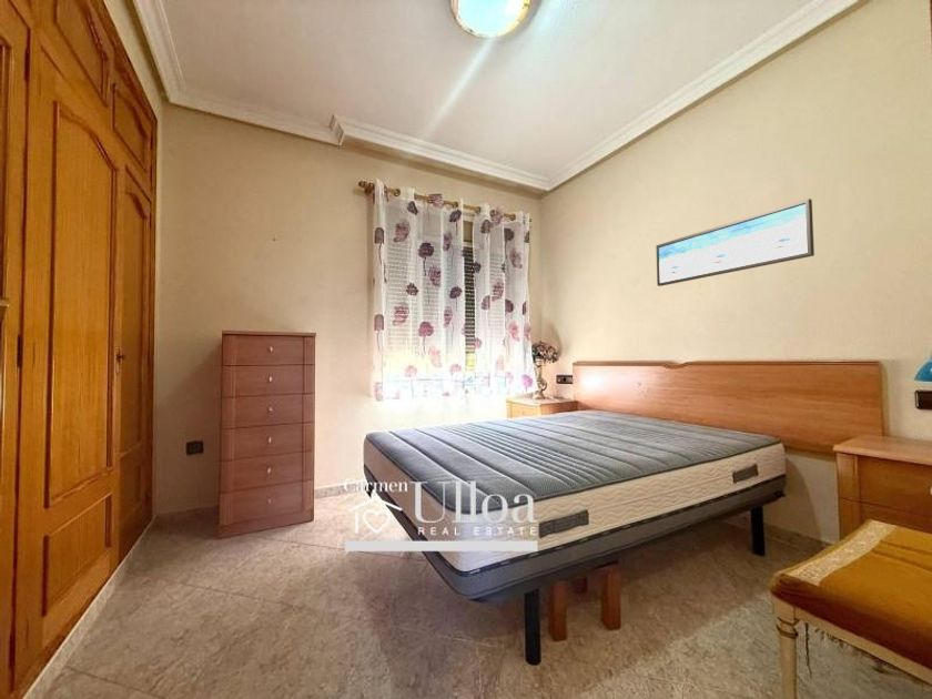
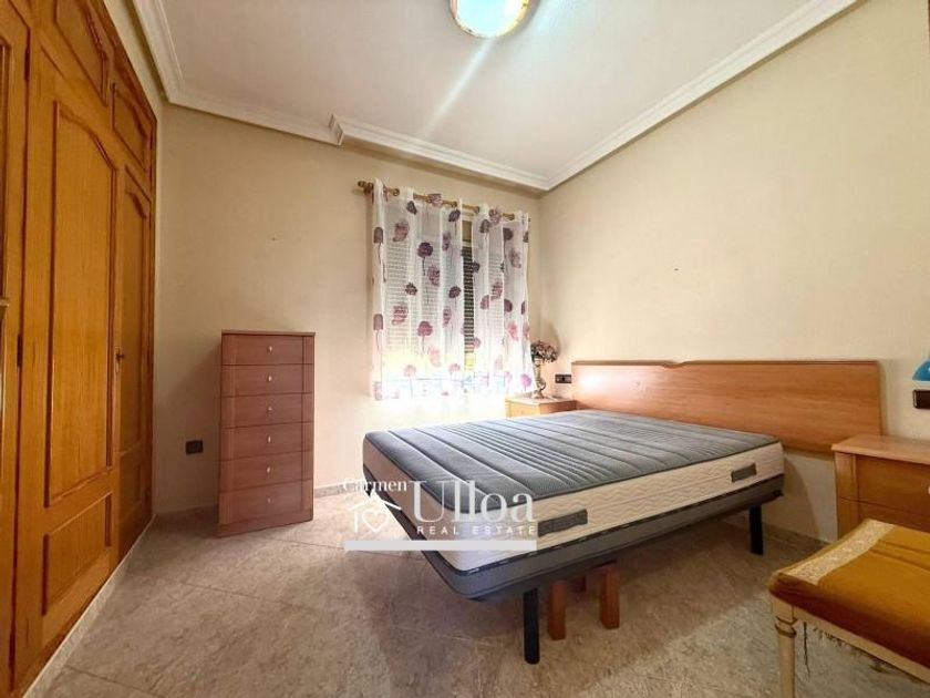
- wall art [655,197,816,287]
